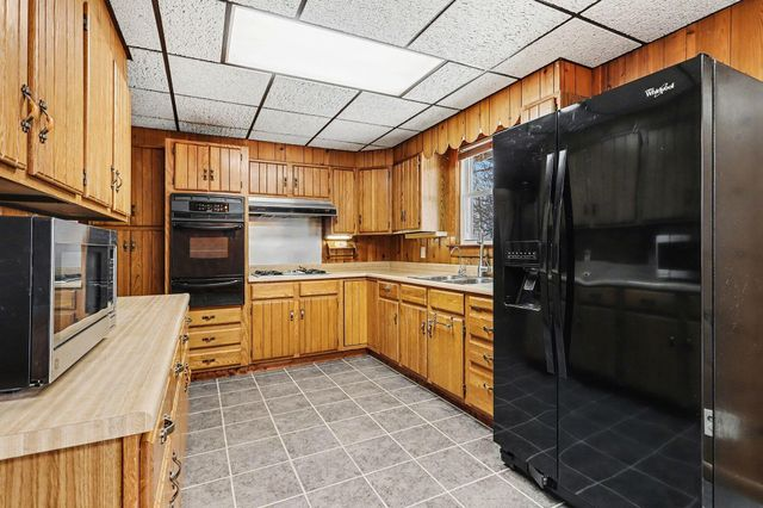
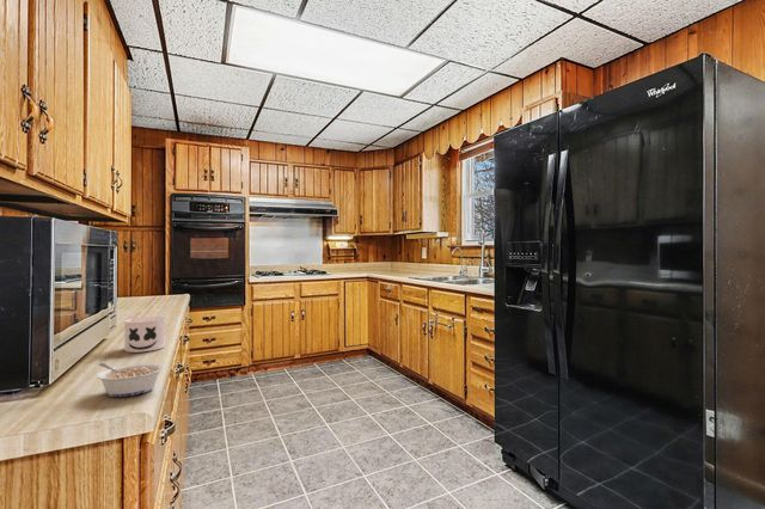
+ legume [94,362,165,398]
+ mug [123,315,166,354]
